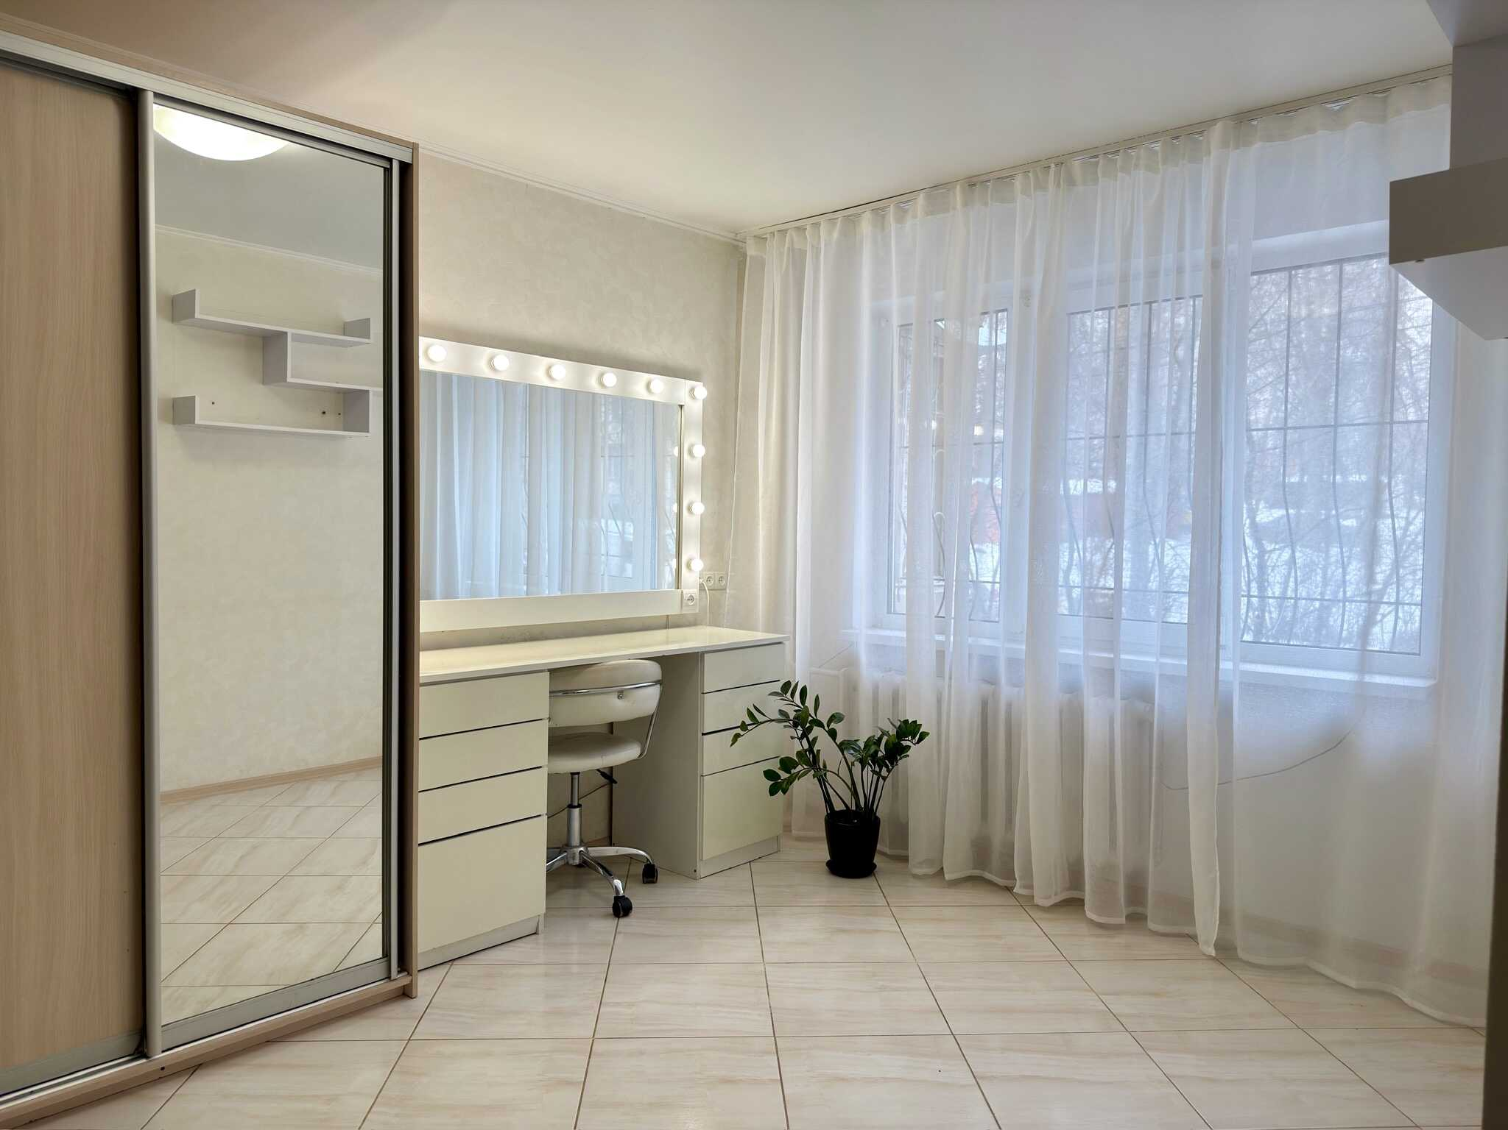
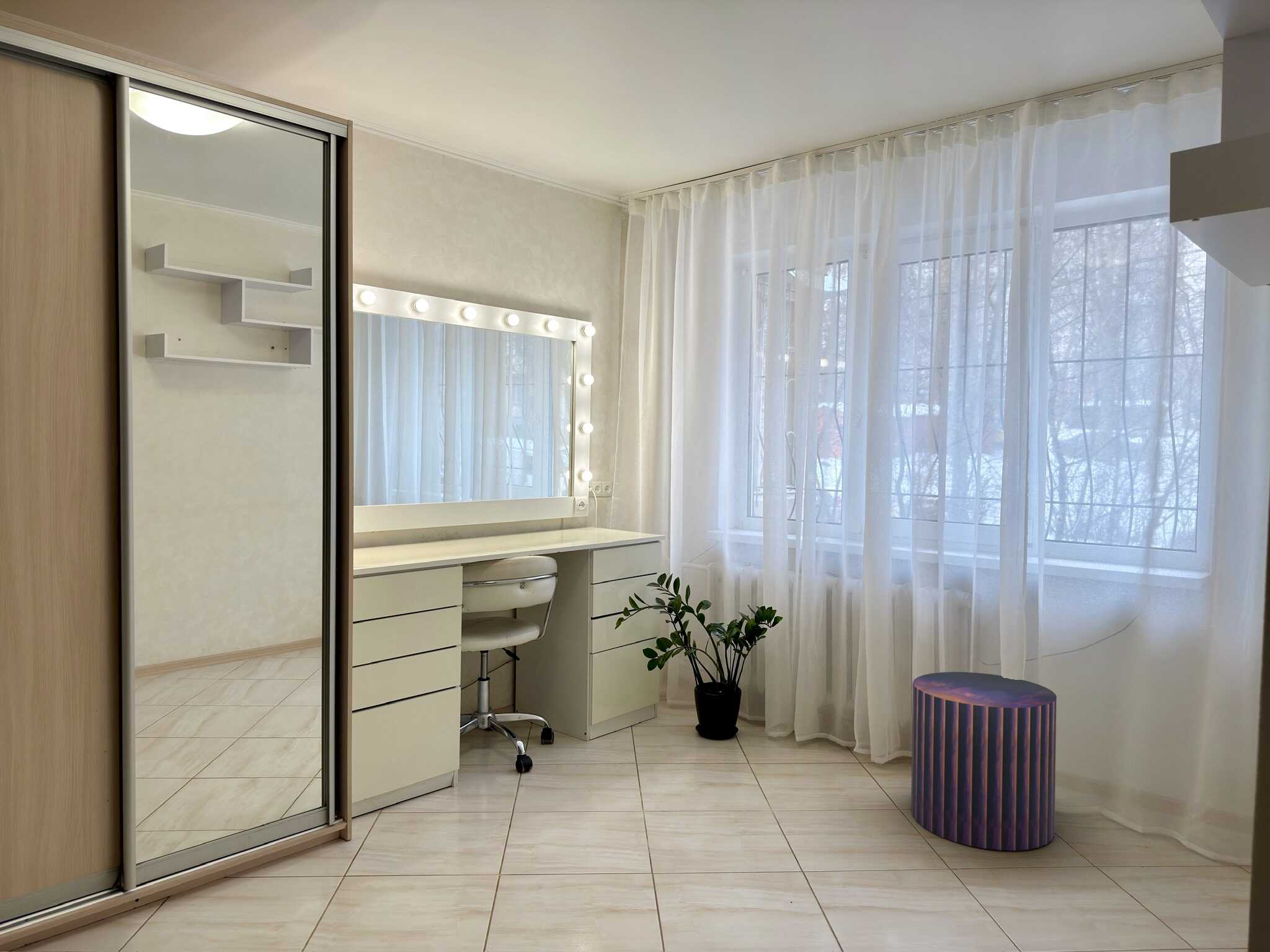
+ pouf [910,671,1057,851]
